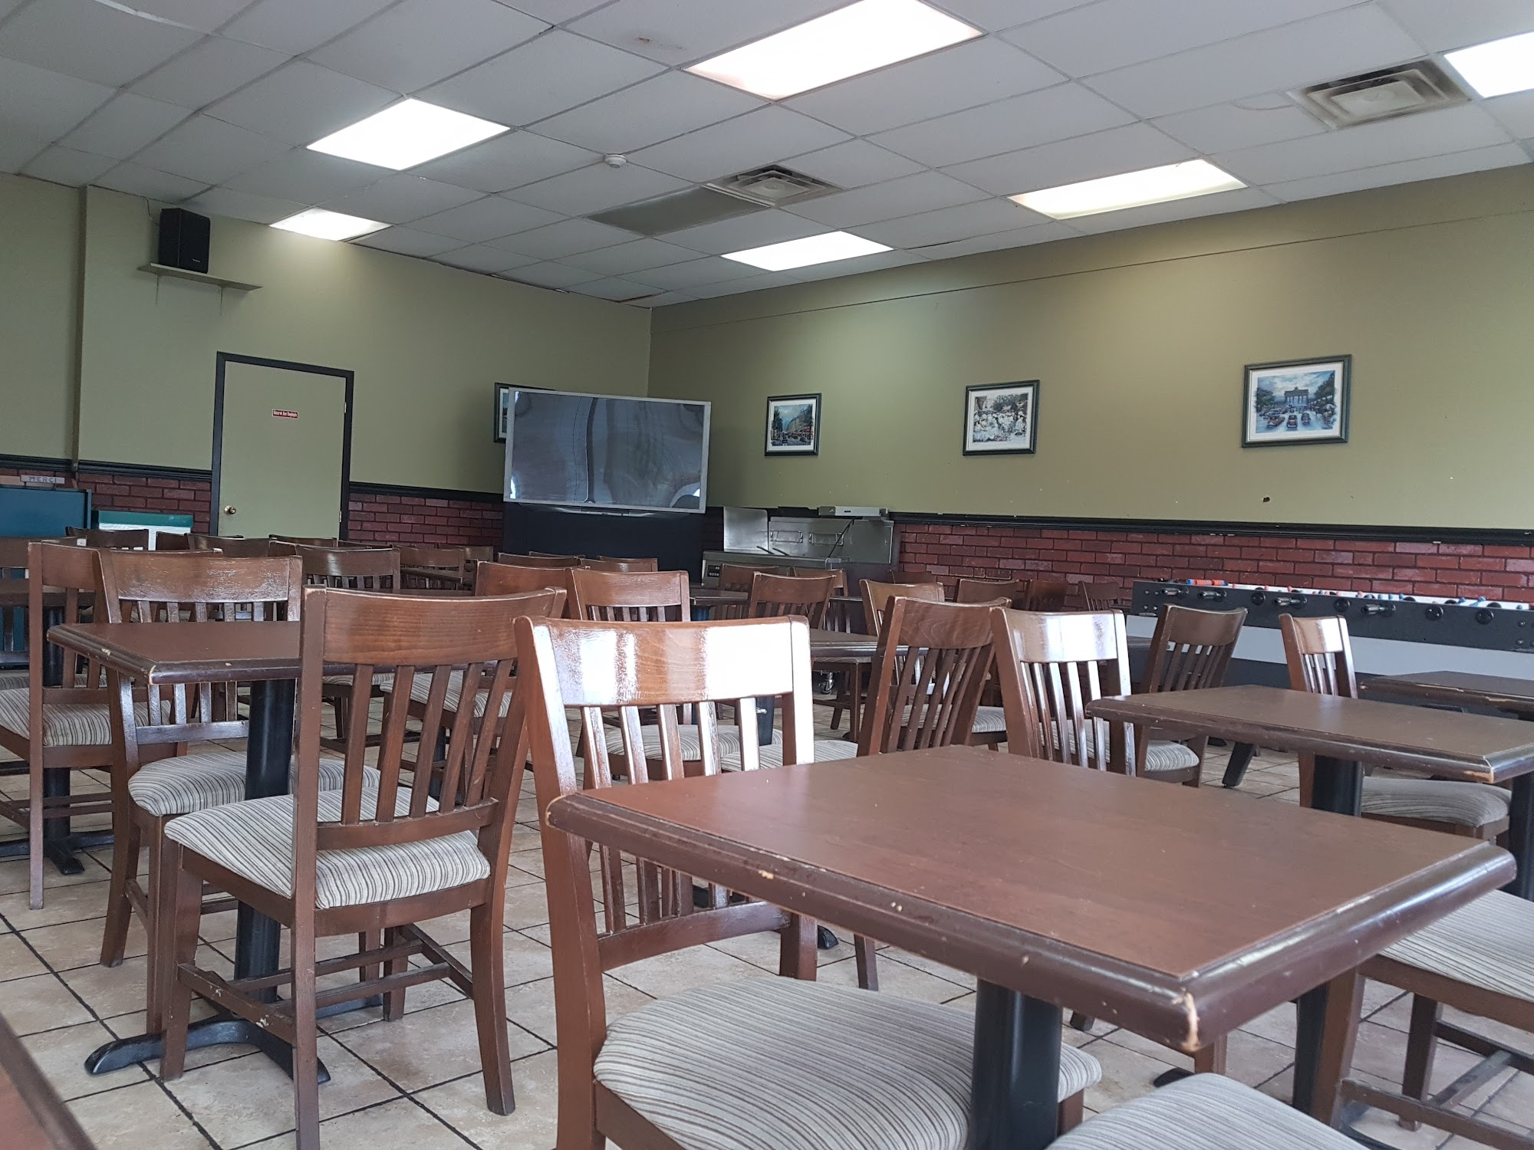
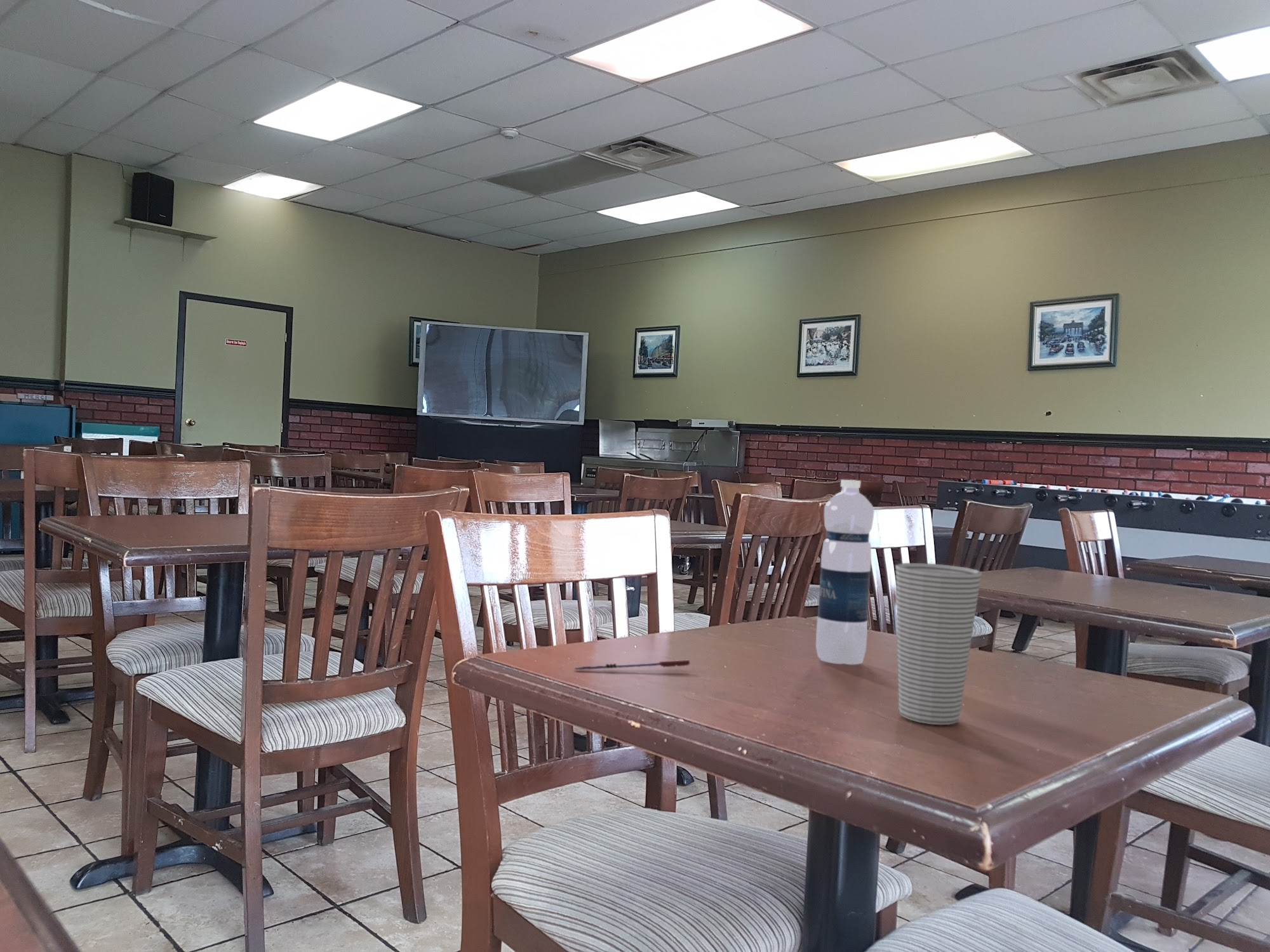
+ water bottle [815,479,875,665]
+ cup [895,562,982,725]
+ pen [575,659,690,671]
